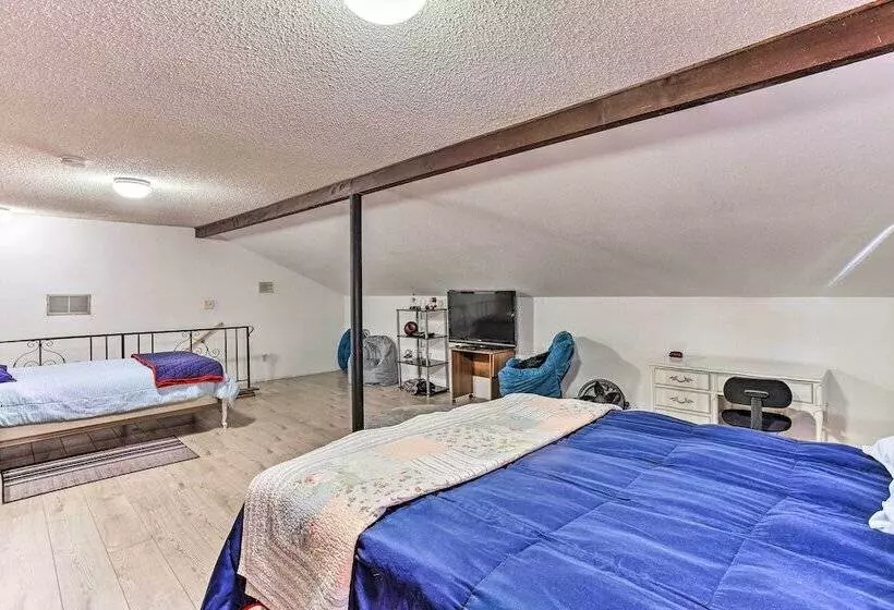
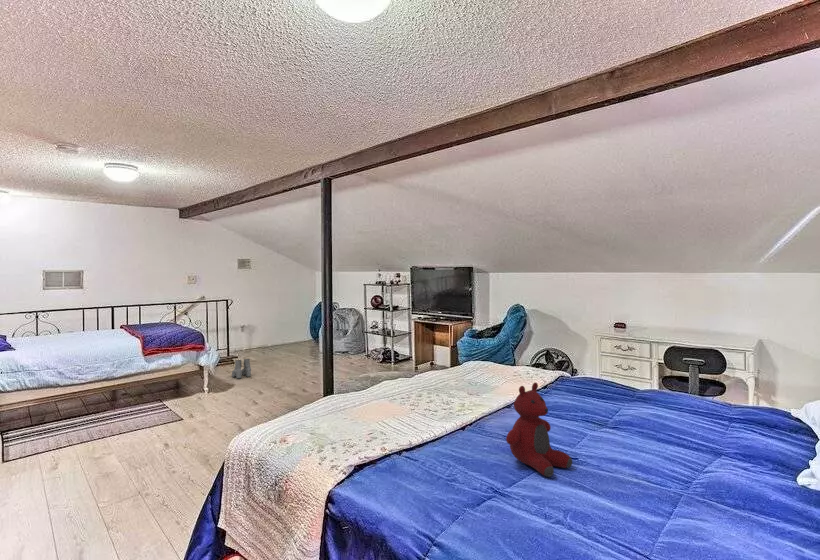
+ teddy bear [505,381,573,478]
+ boots [231,358,252,380]
